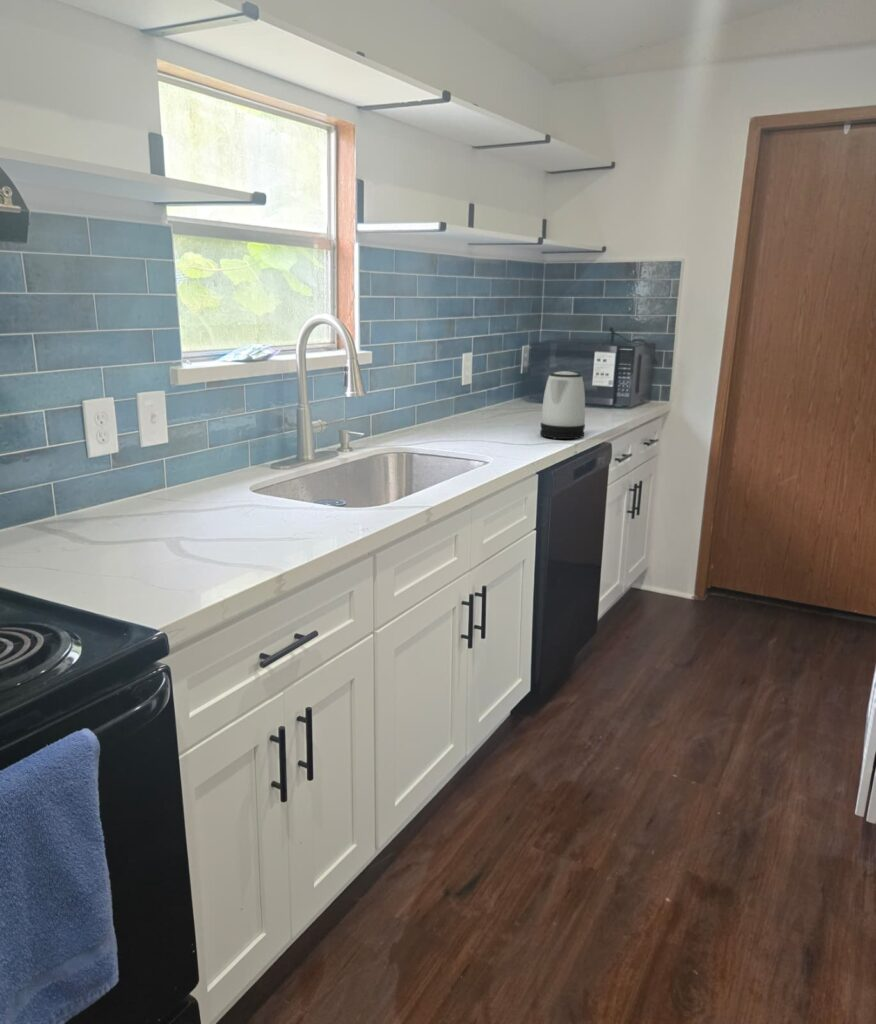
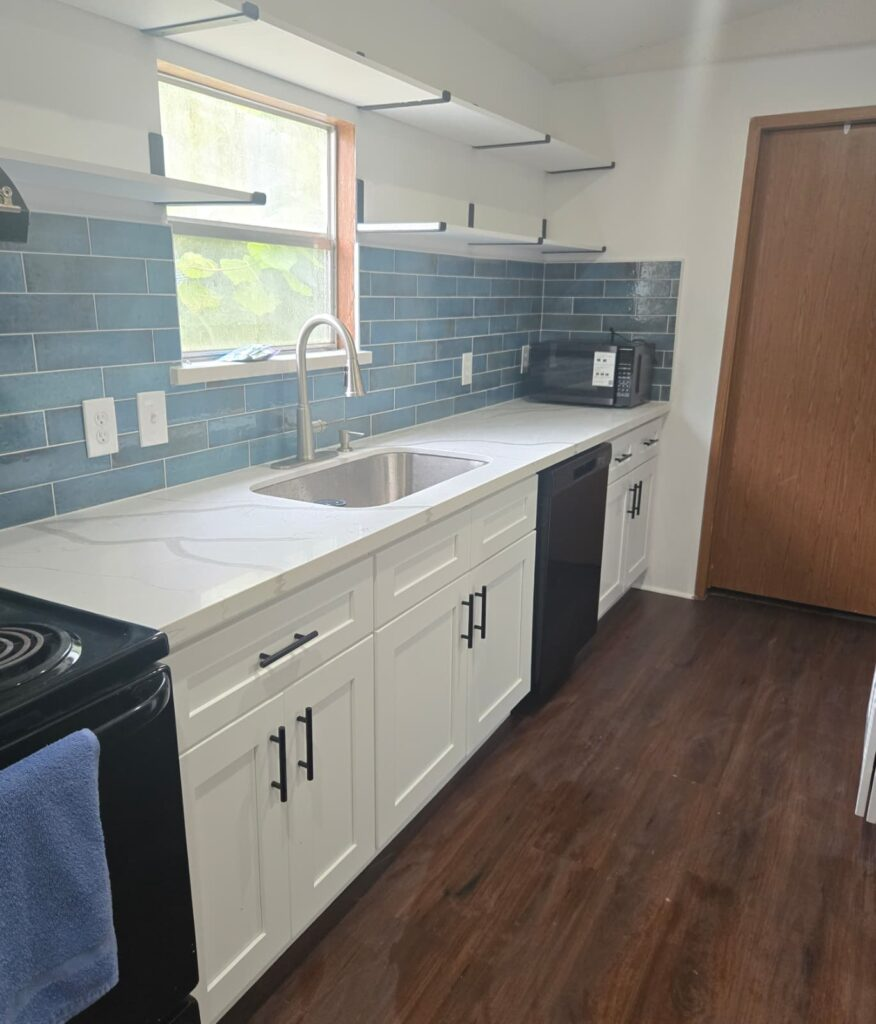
- kettle [539,370,586,440]
